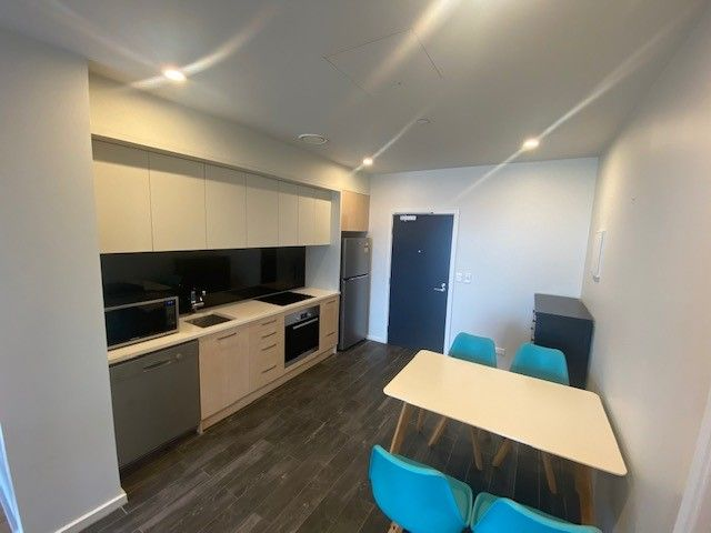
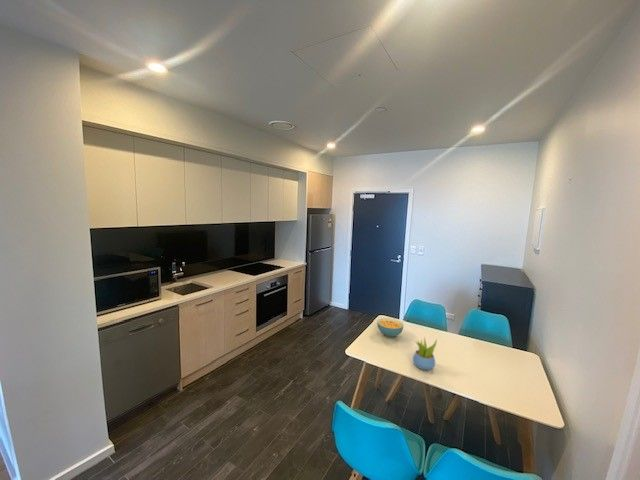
+ cereal bowl [376,317,404,338]
+ succulent plant [412,335,438,371]
